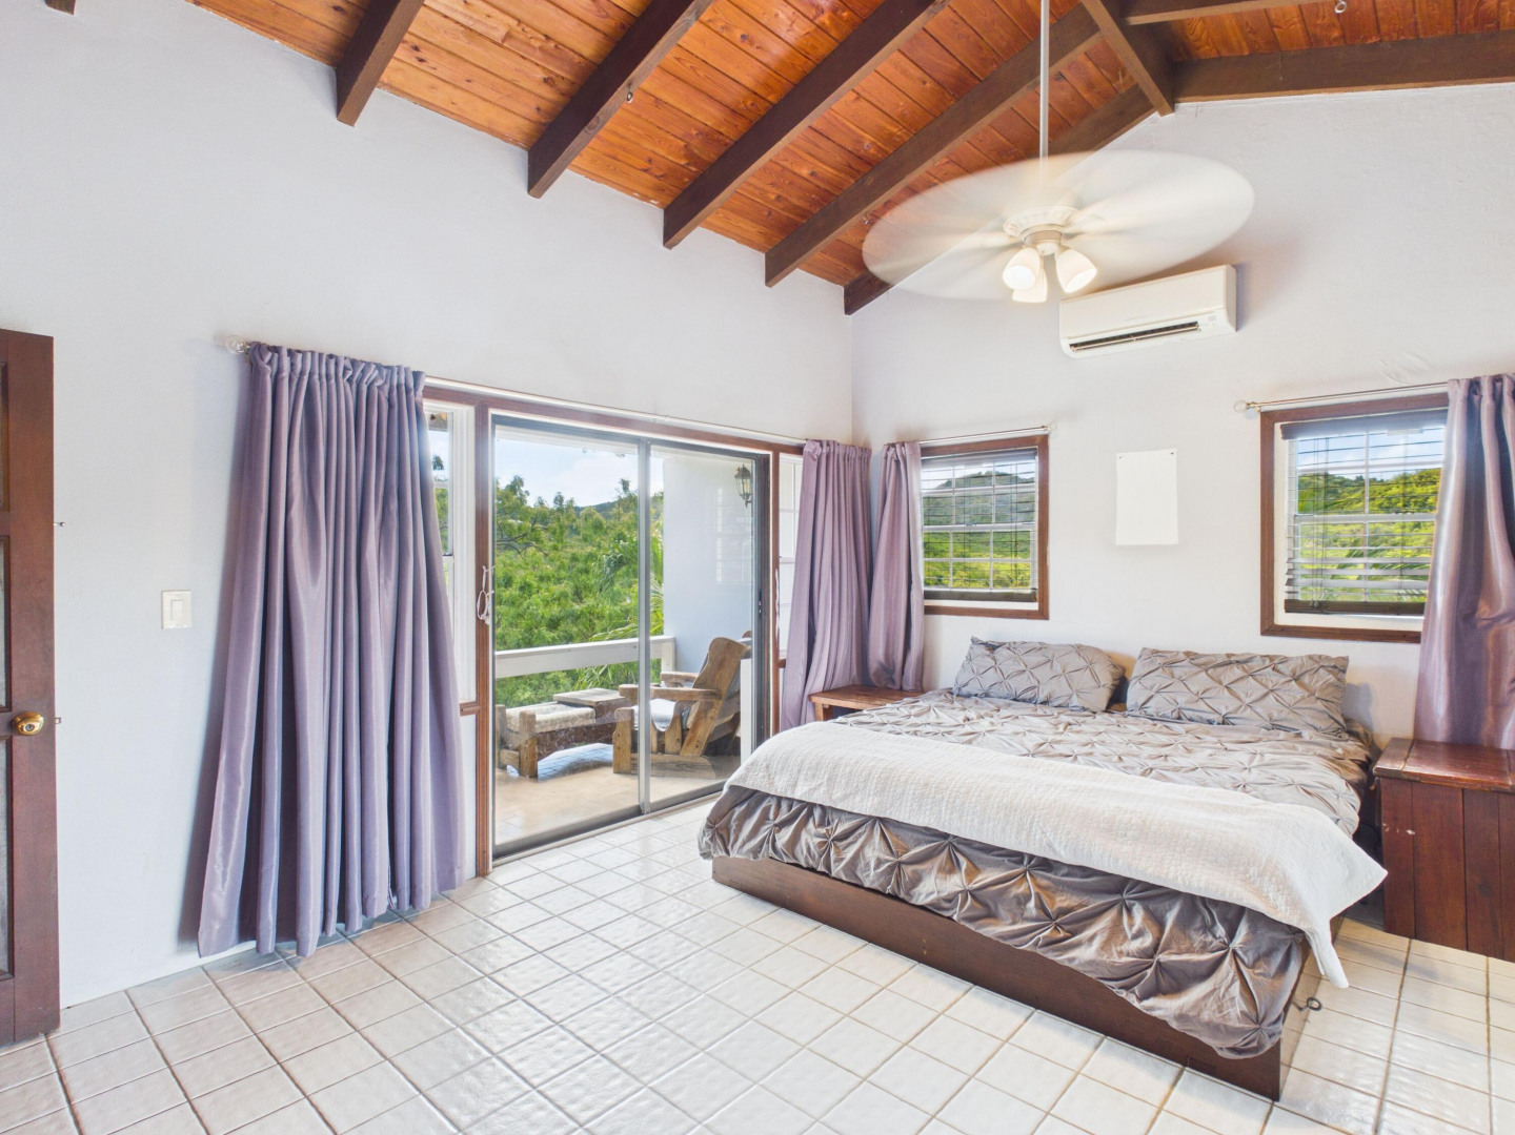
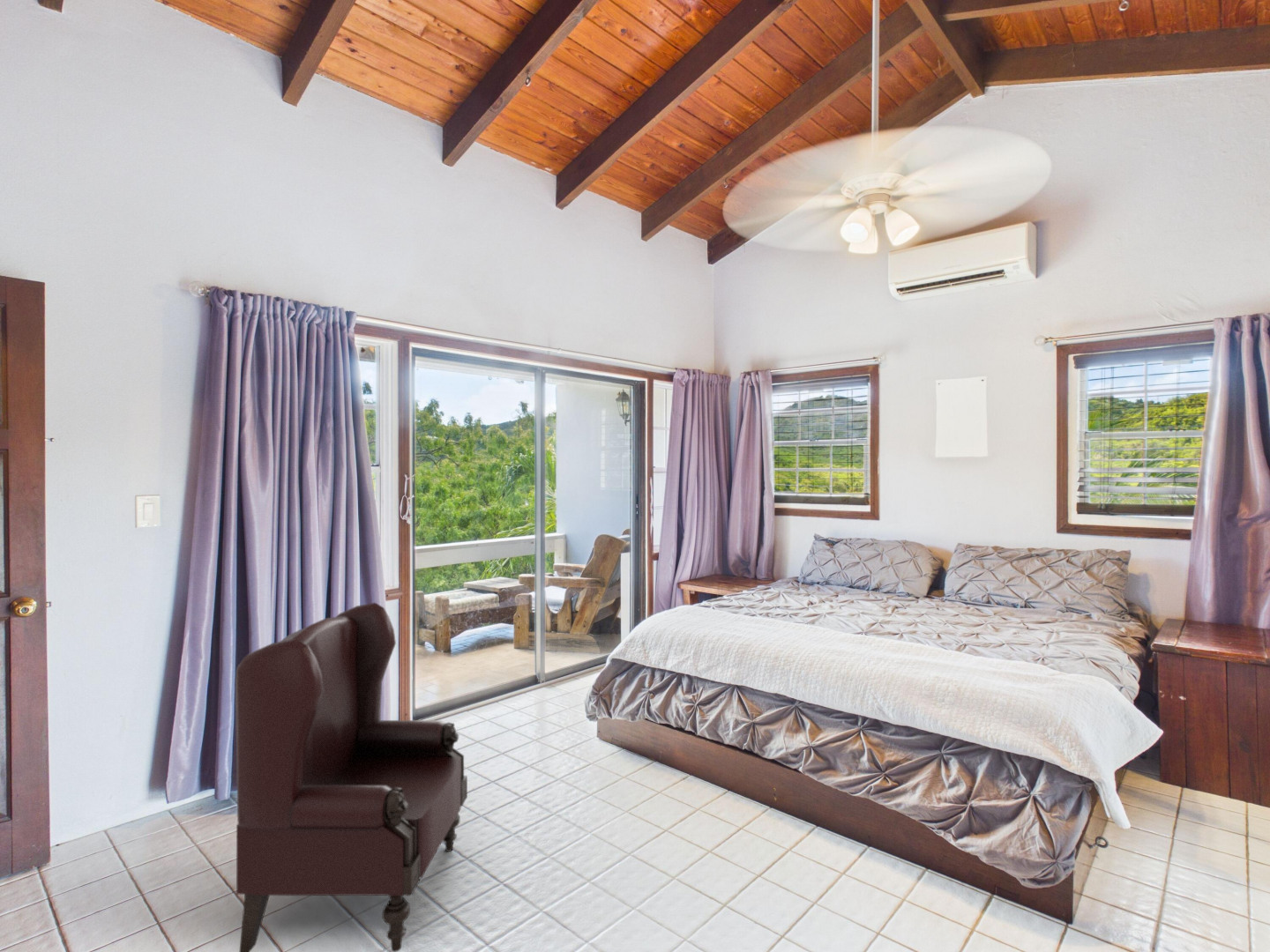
+ armchair [235,602,468,952]
